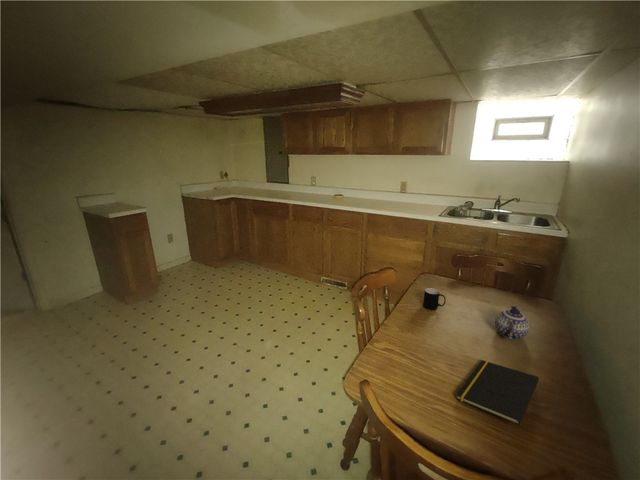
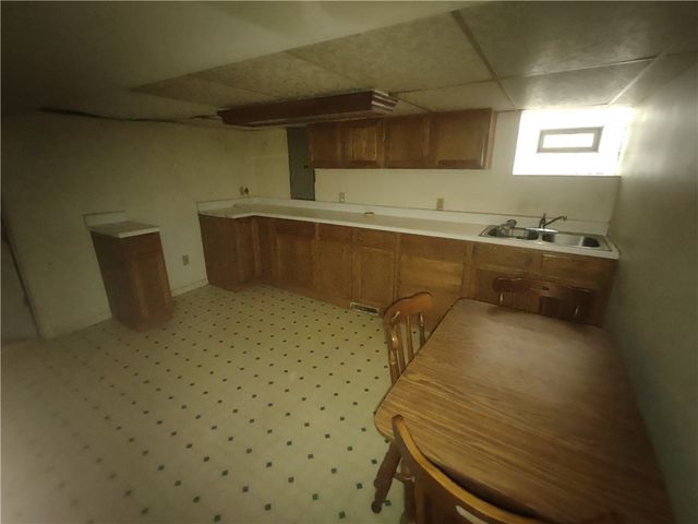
- teapot [494,304,530,341]
- cup [422,287,447,311]
- notepad [455,359,540,426]
